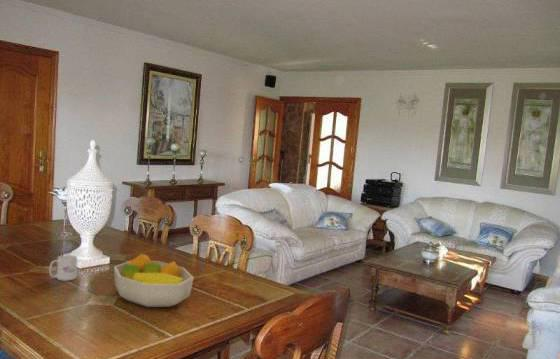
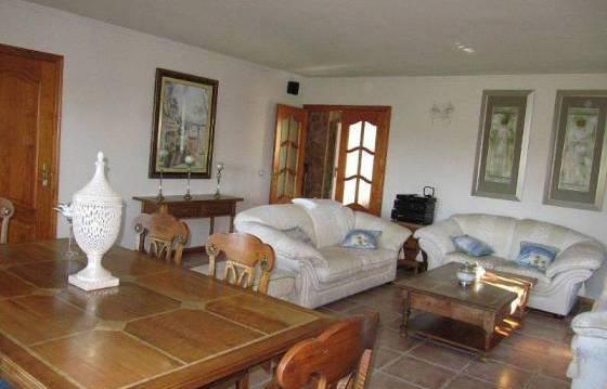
- fruit bowl [113,253,195,308]
- mug [48,254,78,282]
